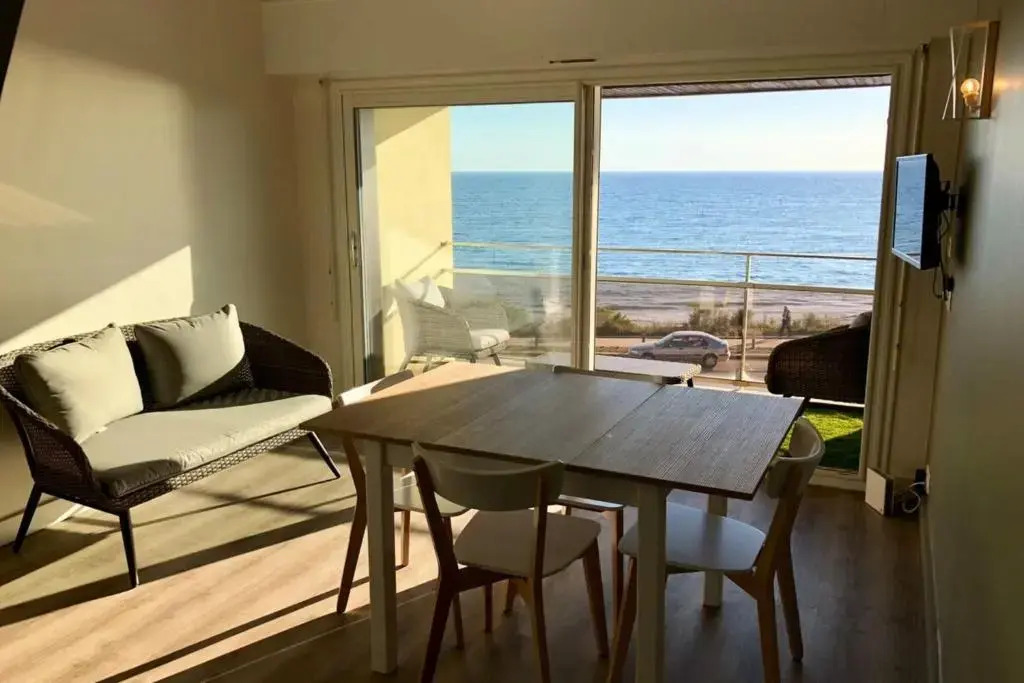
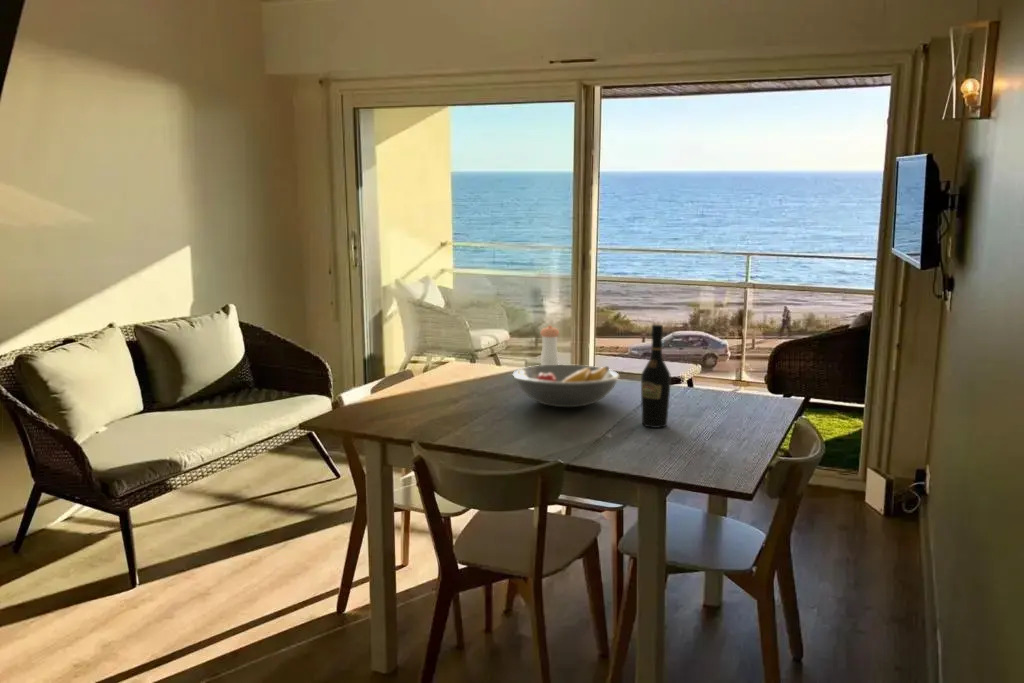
+ wine bottle [640,324,671,429]
+ pepper shaker [540,324,560,365]
+ fruit bowl [511,363,621,408]
